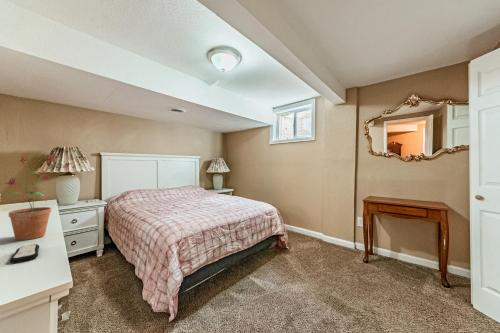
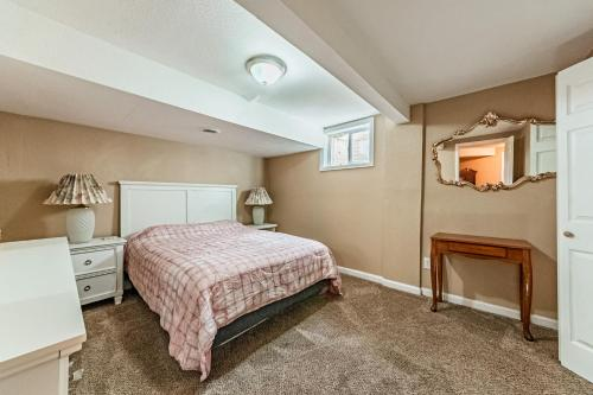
- remote control [9,243,40,264]
- potted plant [4,153,60,241]
